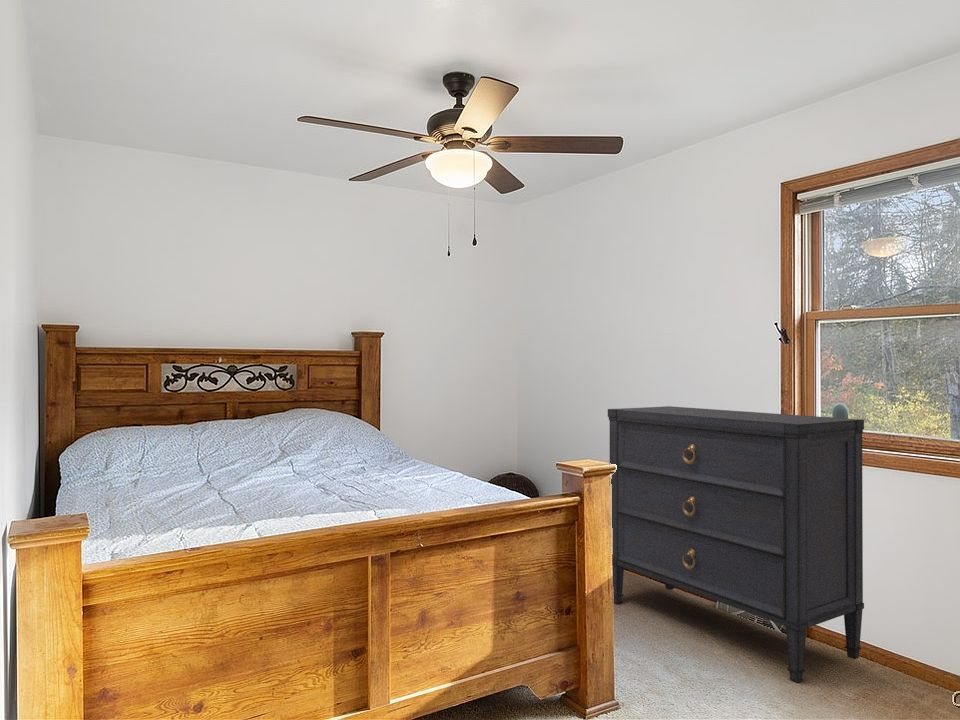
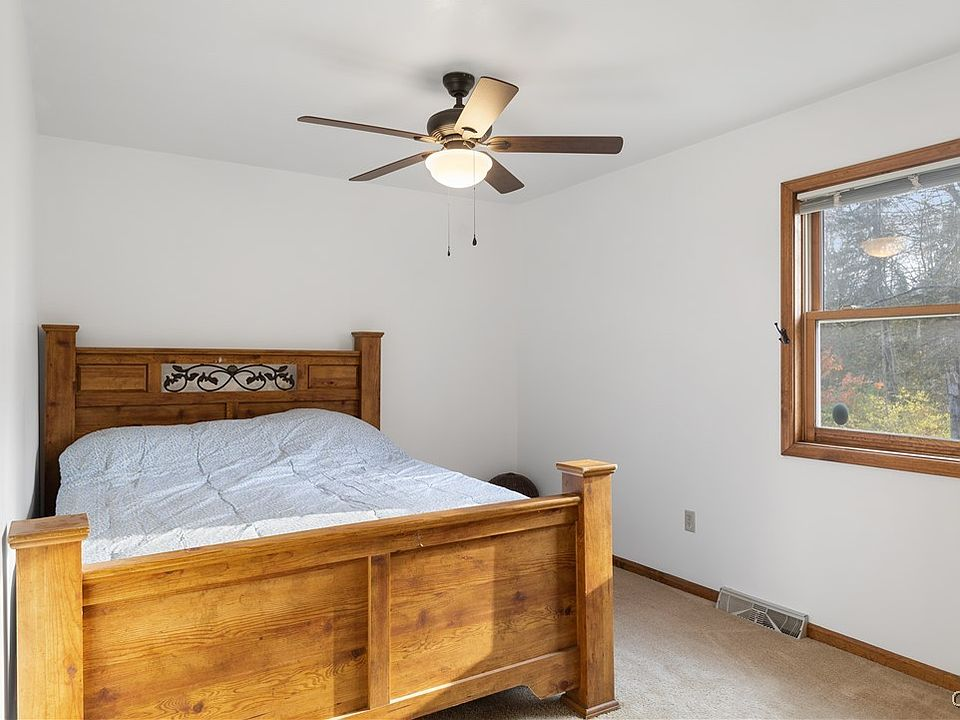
- dresser [607,405,865,684]
